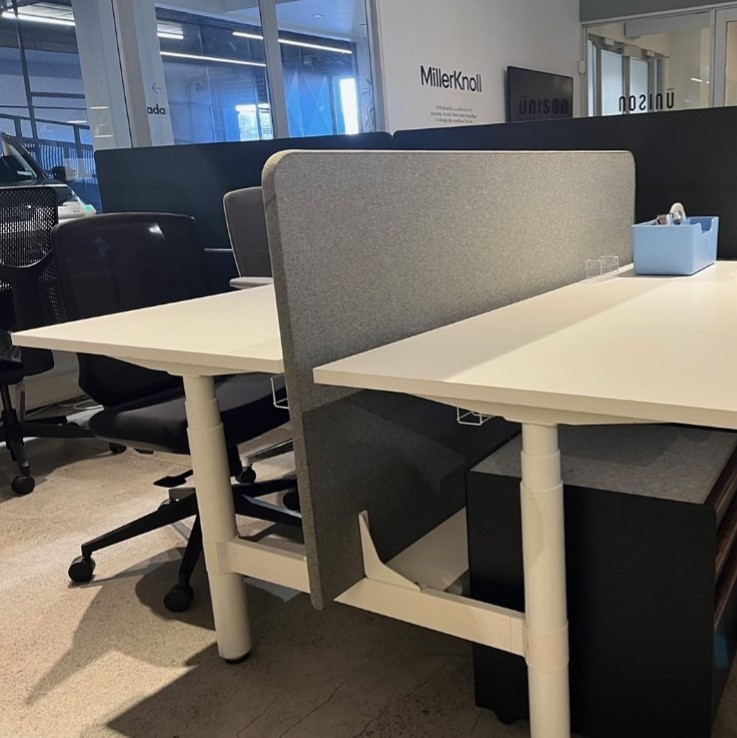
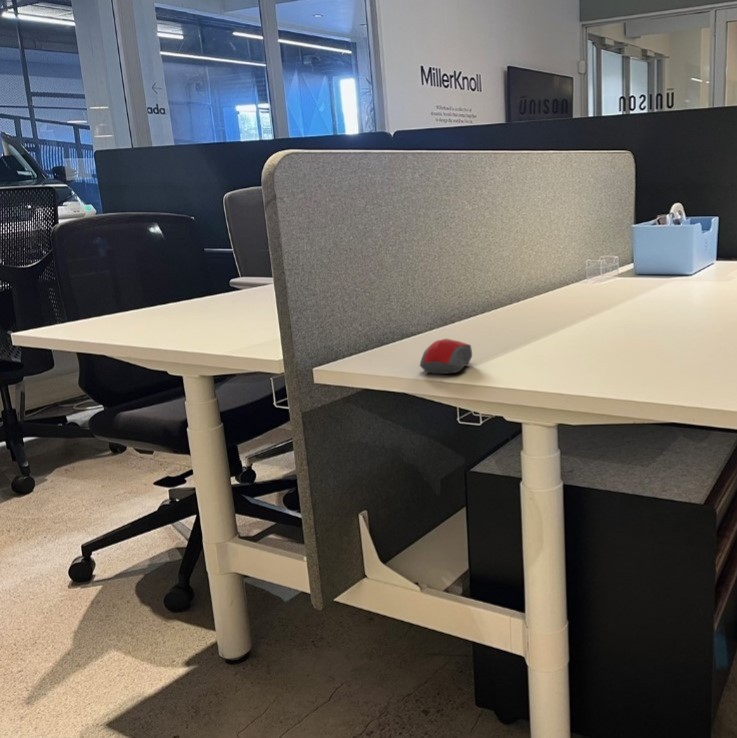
+ computer mouse [419,338,473,375]
